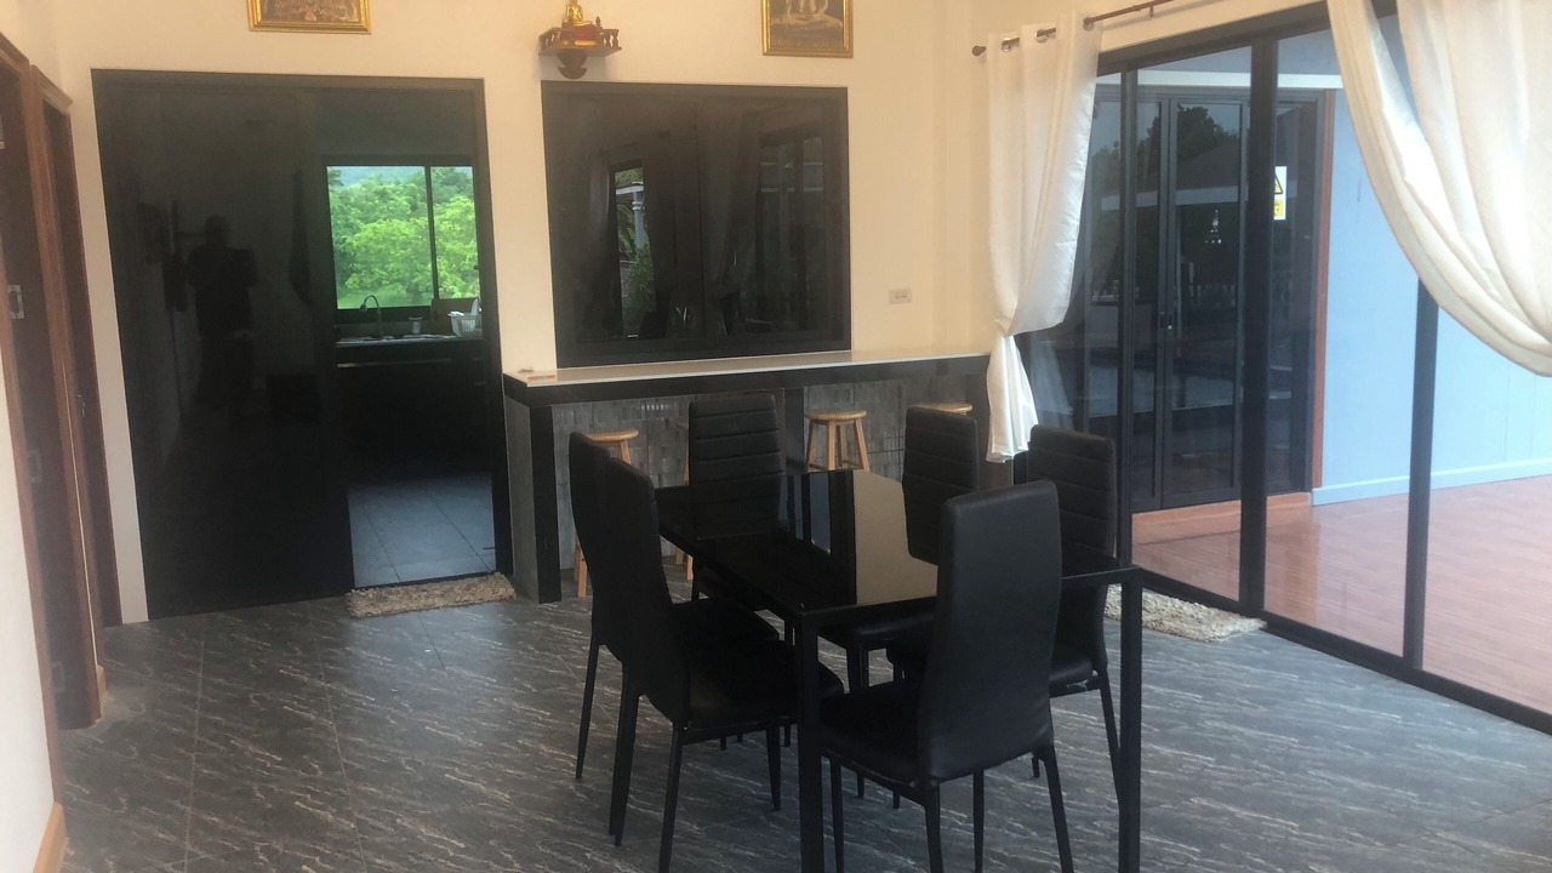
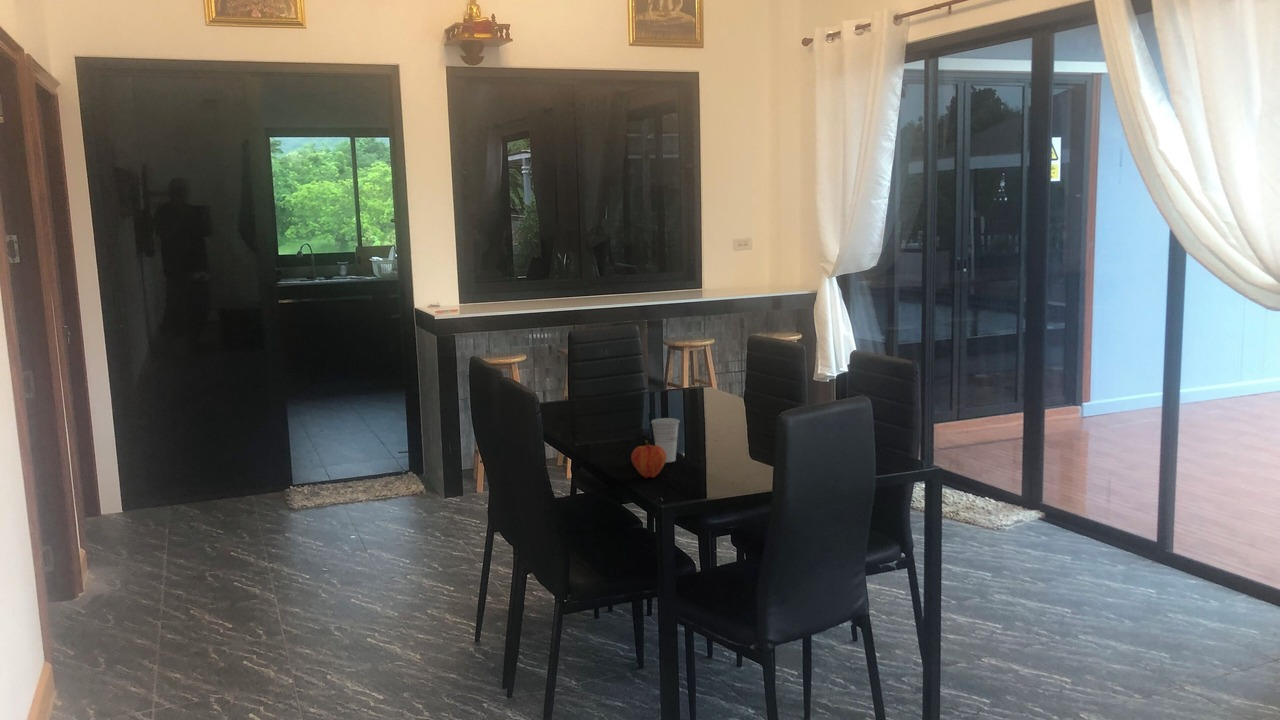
+ cup [650,417,681,464]
+ fruit [630,440,666,479]
